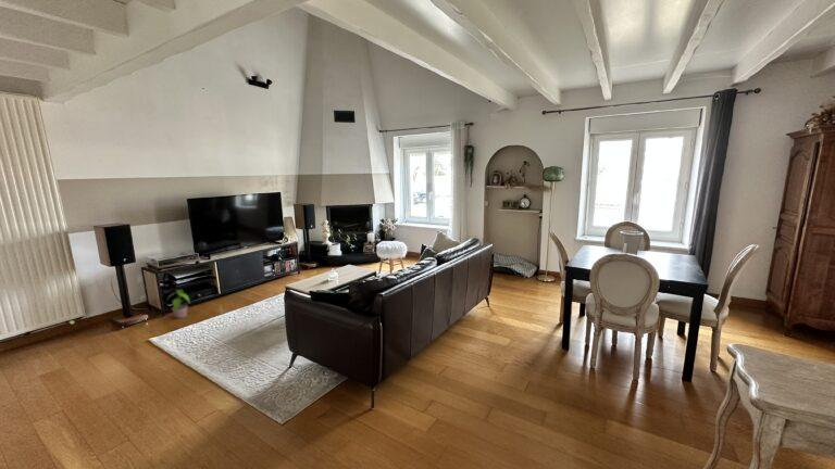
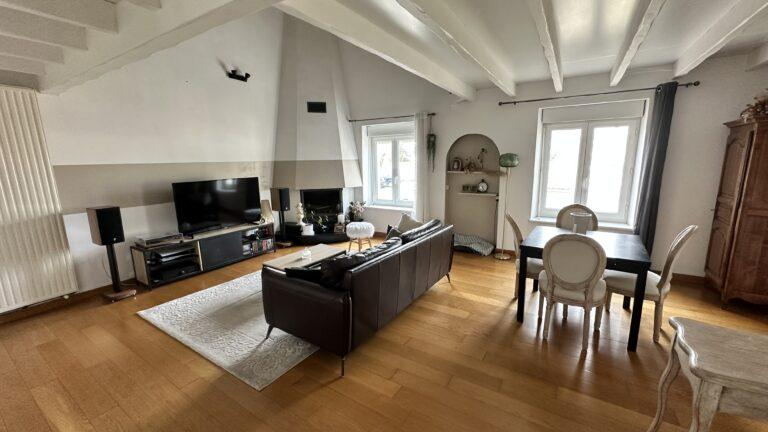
- potted plant [166,289,191,319]
